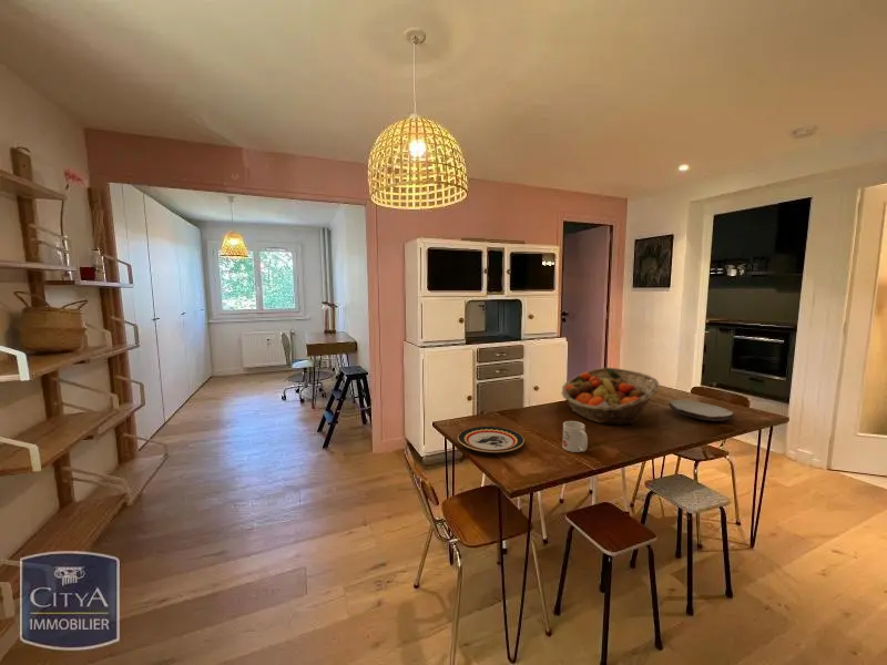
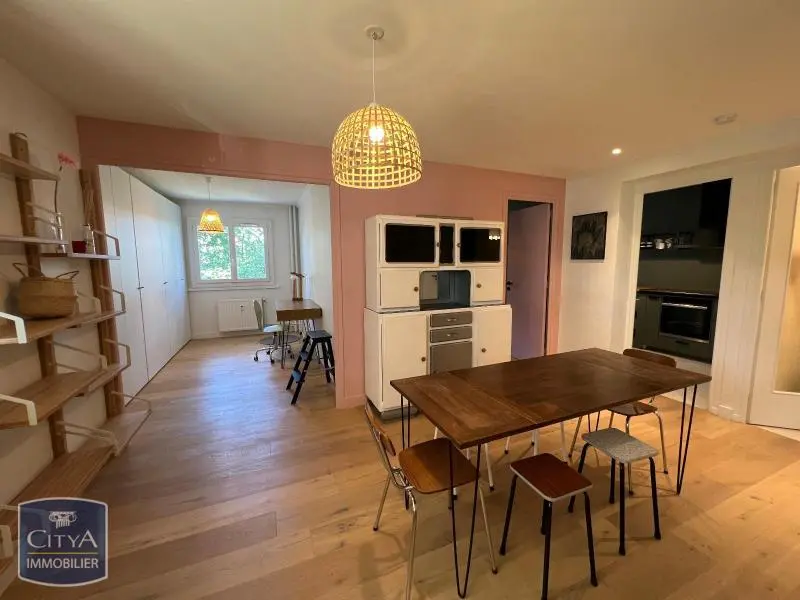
- mug [561,420,589,453]
- plate [669,399,735,421]
- fruit basket [560,367,660,426]
- plate [457,426,526,453]
